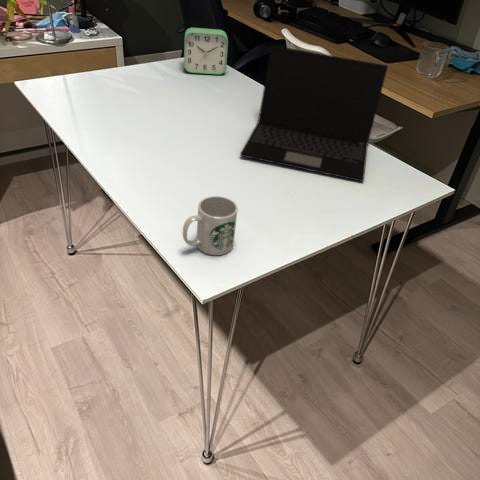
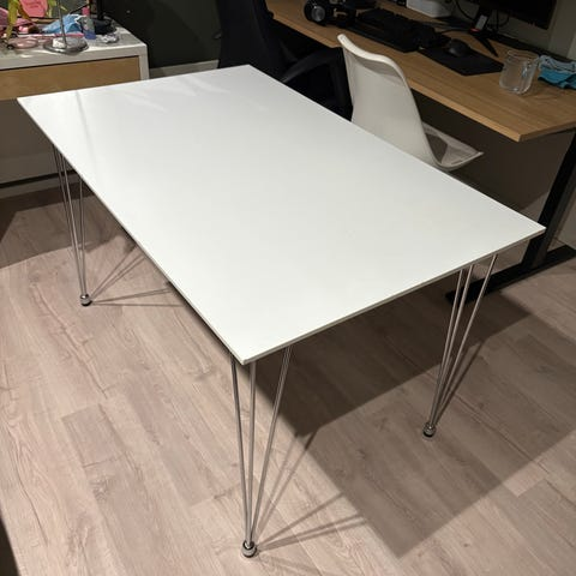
- alarm clock [183,27,229,75]
- mug [182,195,239,256]
- laptop [239,44,389,183]
